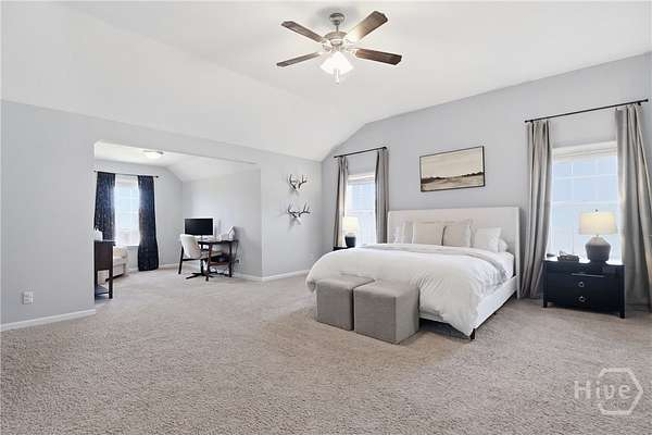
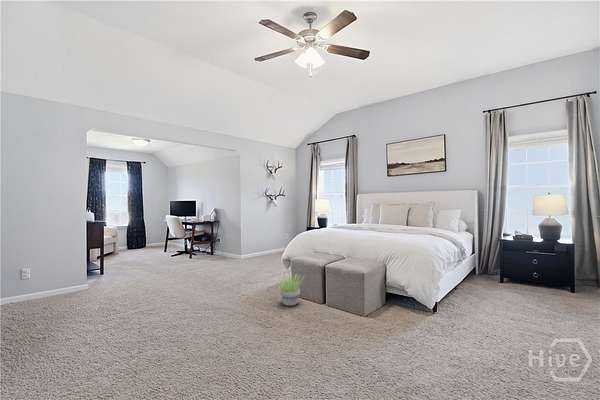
+ potted plant [276,272,307,307]
